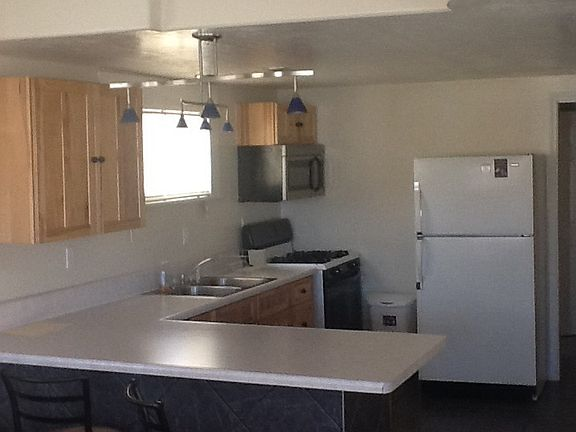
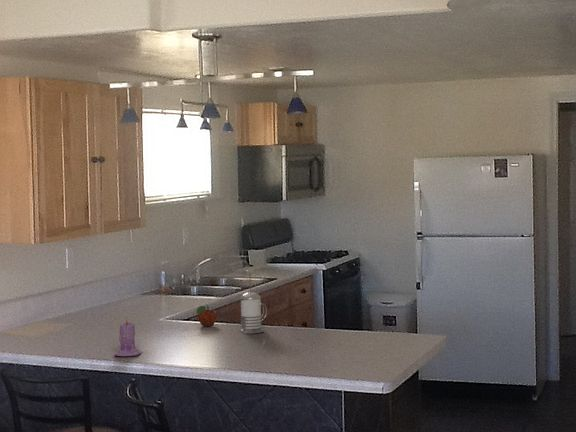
+ french press [238,269,268,334]
+ fruit [196,304,217,327]
+ candle [114,318,142,357]
